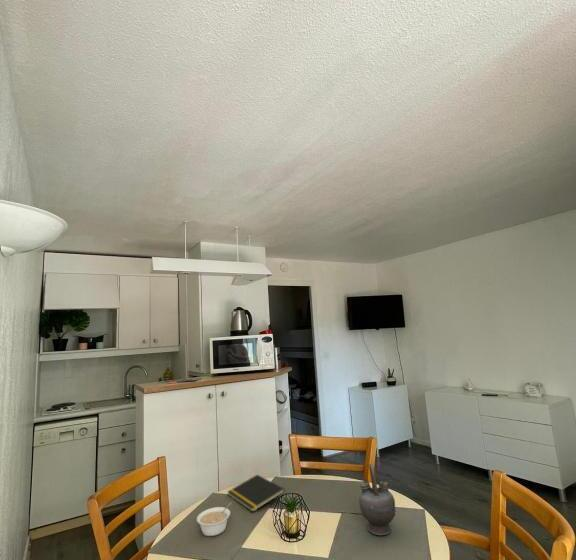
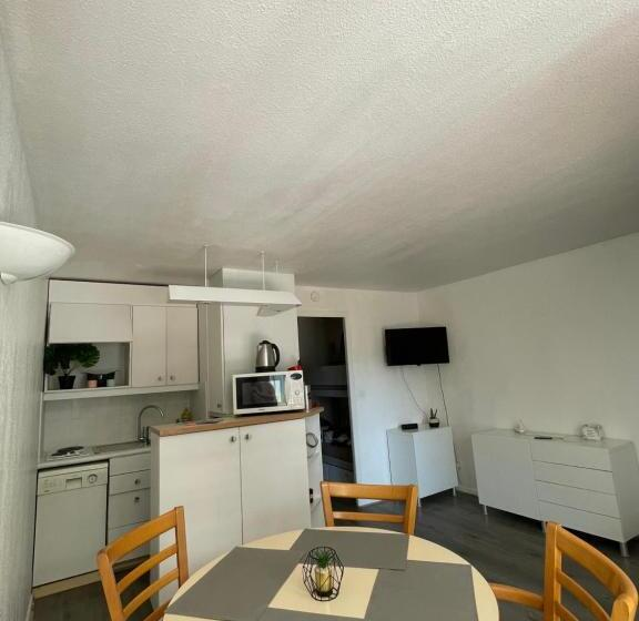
- notepad [226,474,286,513]
- teapot [358,462,397,536]
- legume [196,501,233,537]
